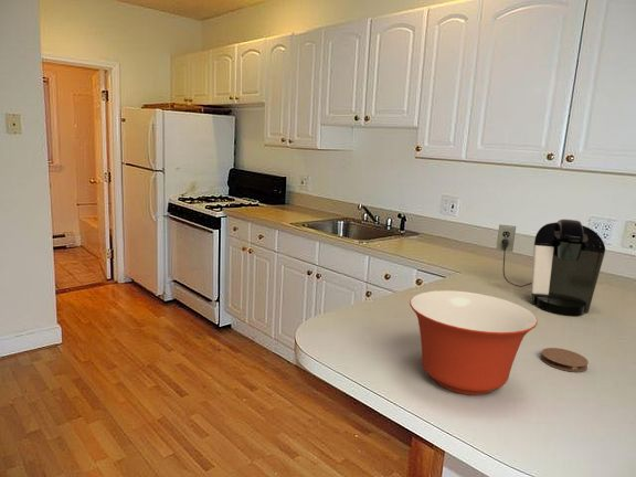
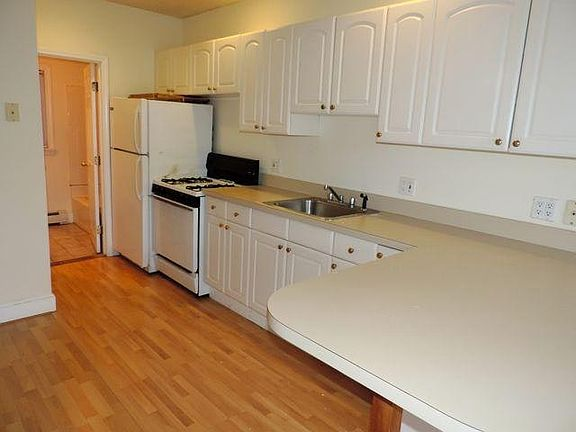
- coffee maker [495,219,606,317]
- coaster [540,347,590,373]
- mixing bowl [409,289,539,396]
